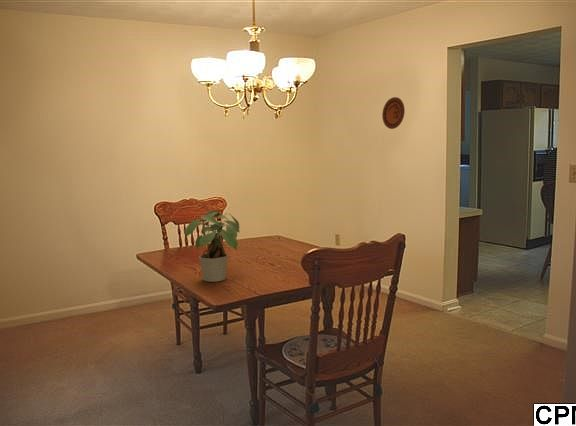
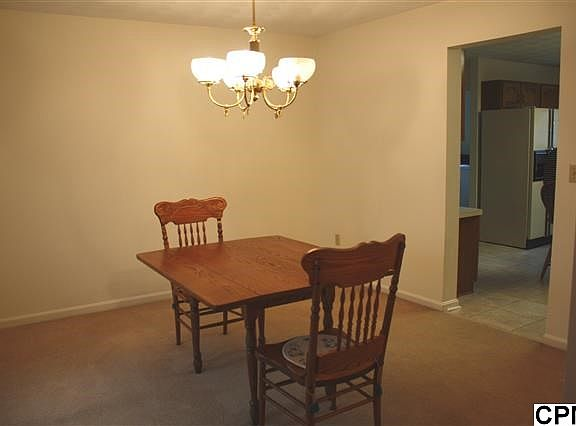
- potted plant [184,210,241,283]
- decorative plate [381,96,406,130]
